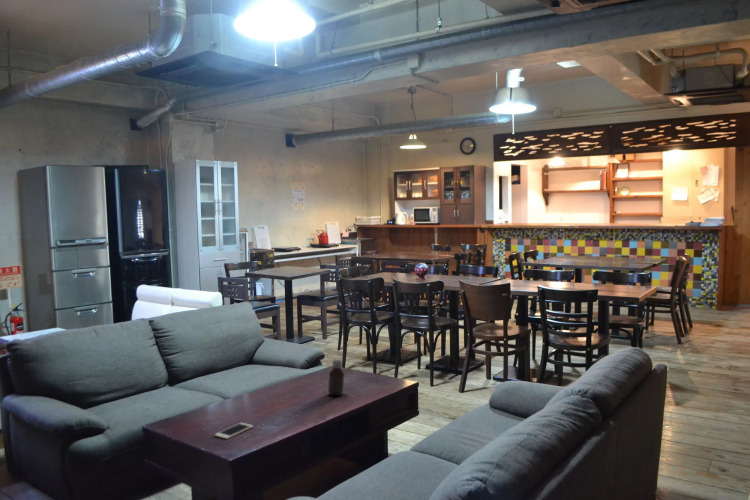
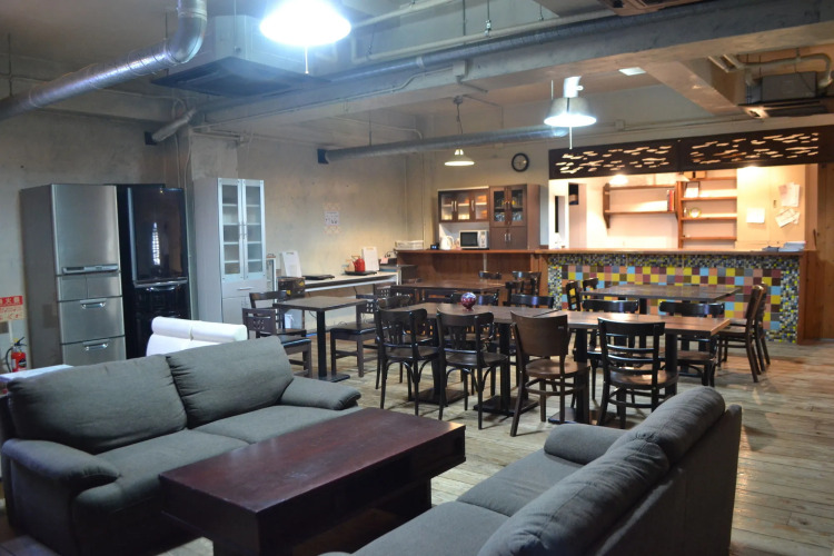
- bottle [327,359,346,397]
- cell phone [214,422,254,440]
